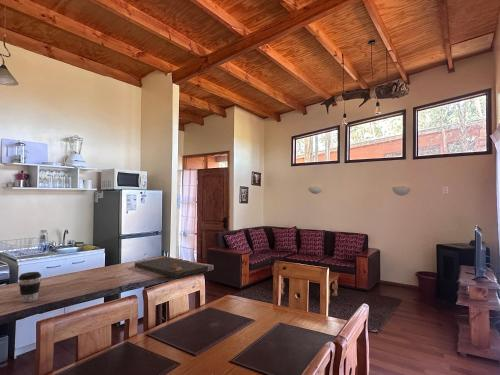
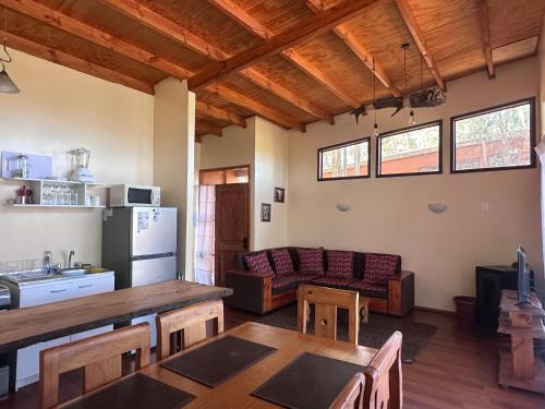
- coffee cup [17,271,42,303]
- cutting board [134,256,209,280]
